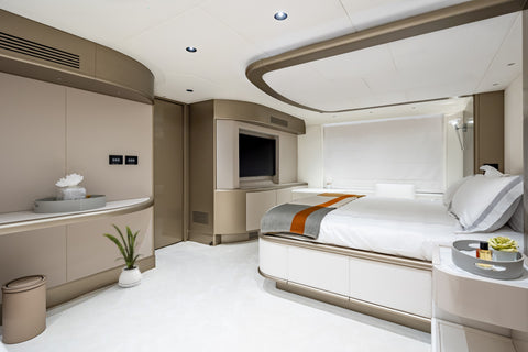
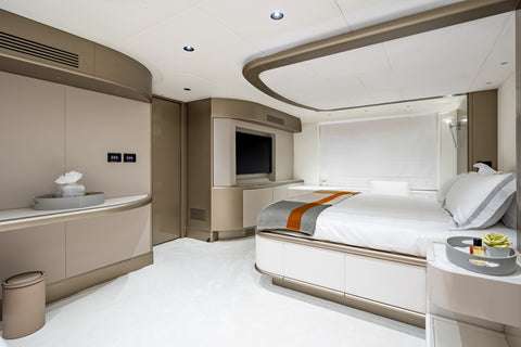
- house plant [102,223,145,288]
